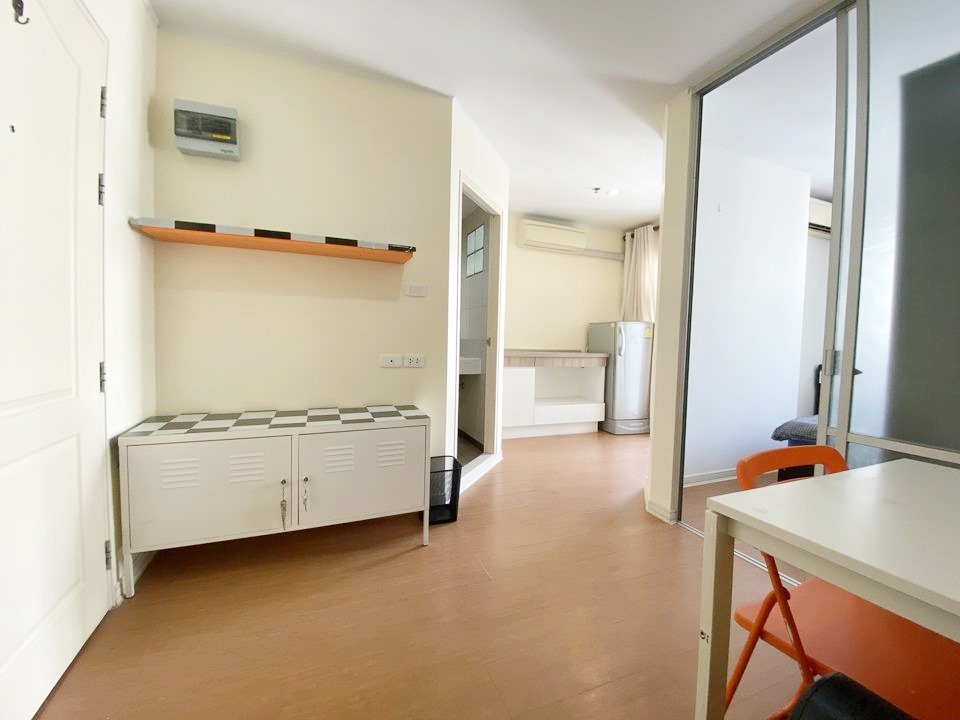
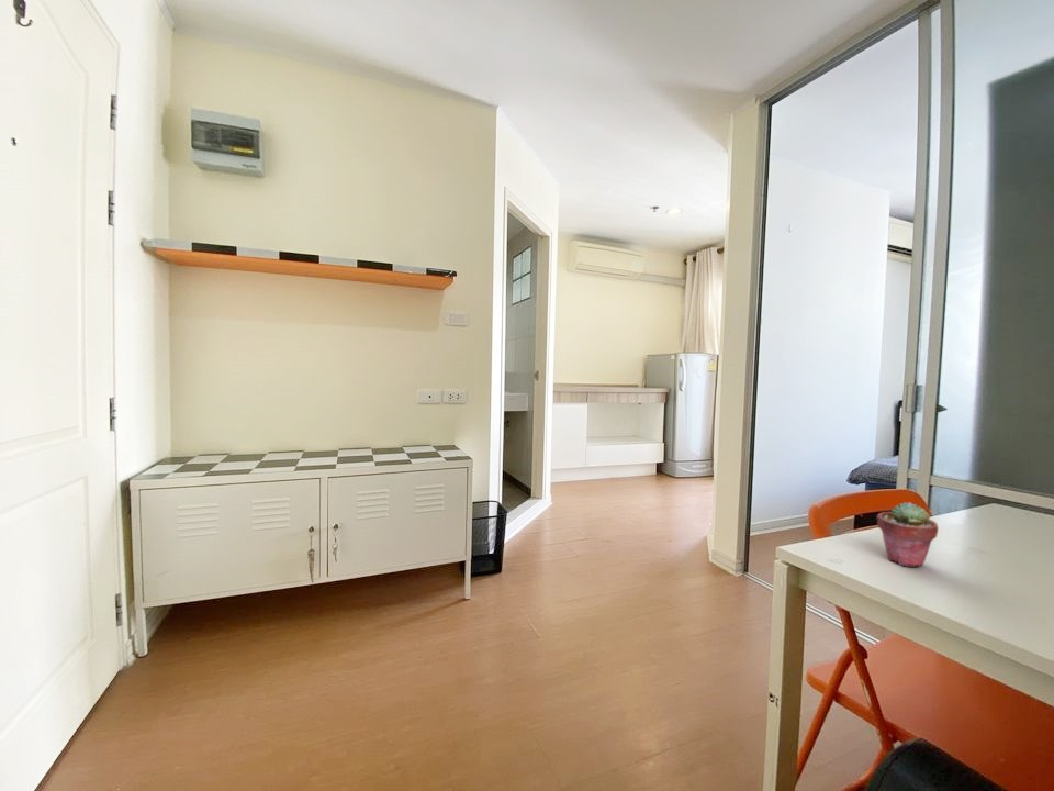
+ potted succulent [876,501,939,568]
